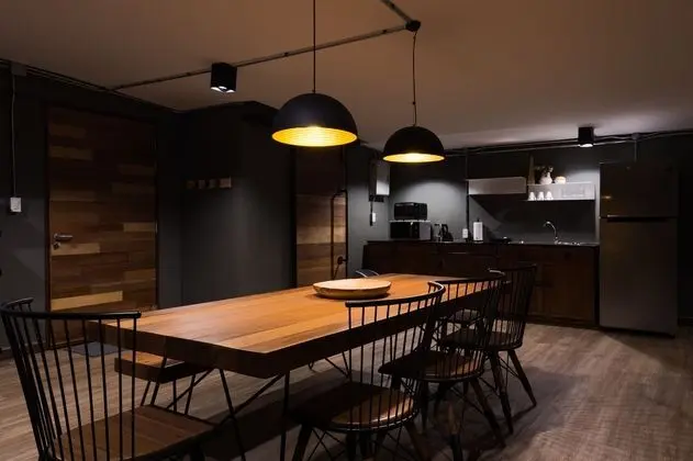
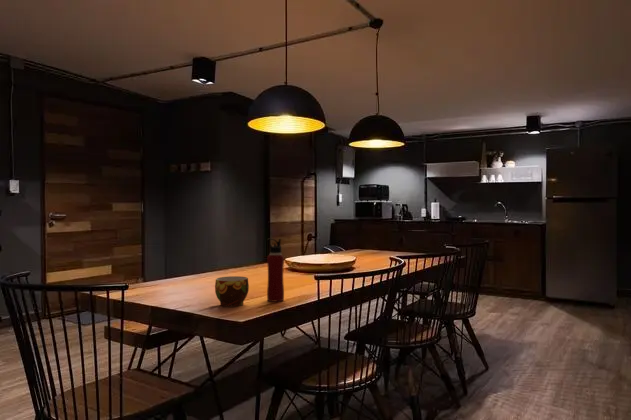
+ water bottle [266,238,285,303]
+ cup [214,275,250,308]
